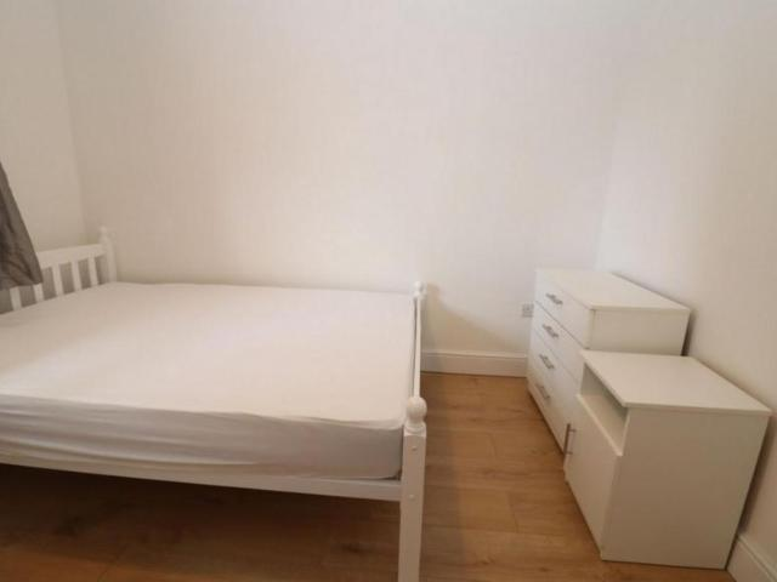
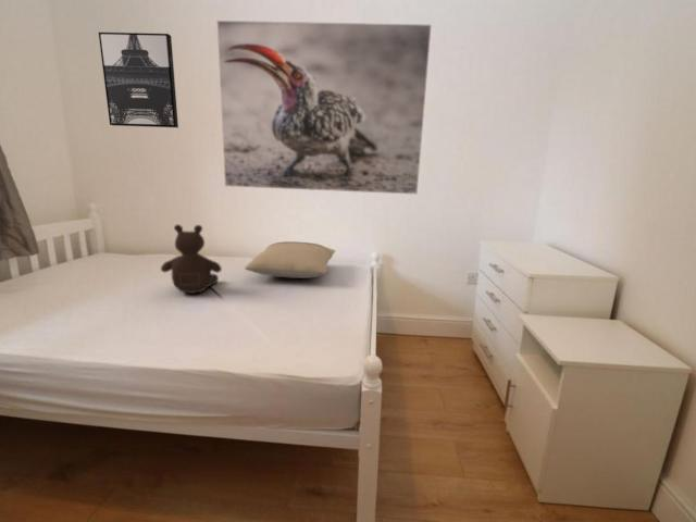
+ teddy bear [160,223,223,295]
+ pillow [244,240,336,279]
+ wall art [98,32,179,128]
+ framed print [215,20,433,196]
